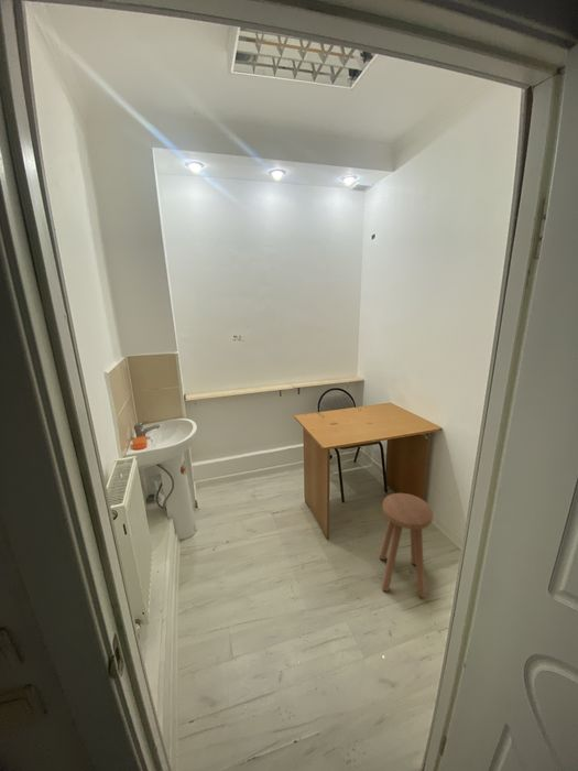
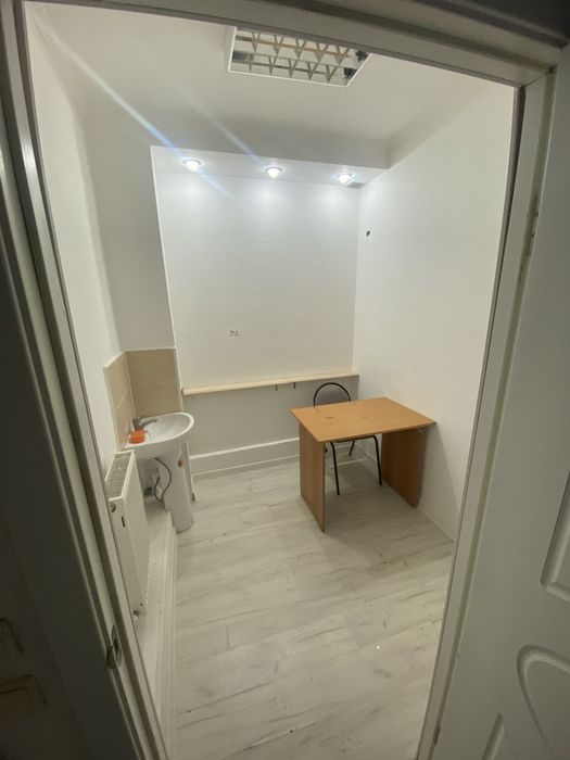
- stool [379,492,434,599]
